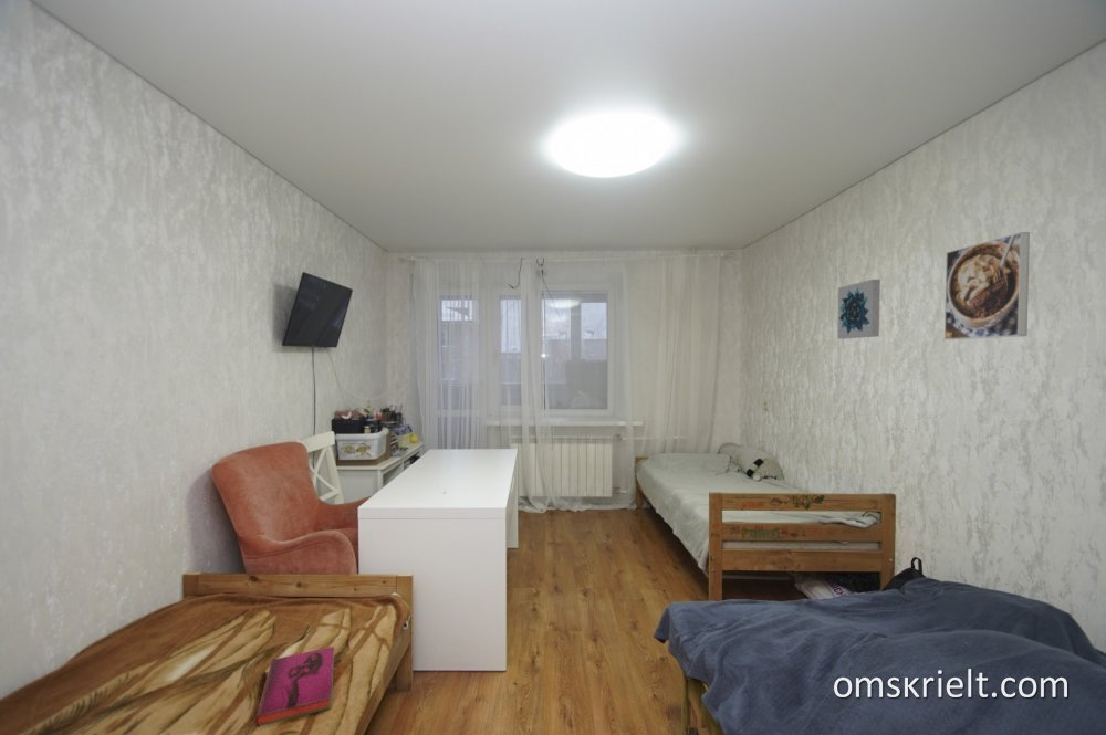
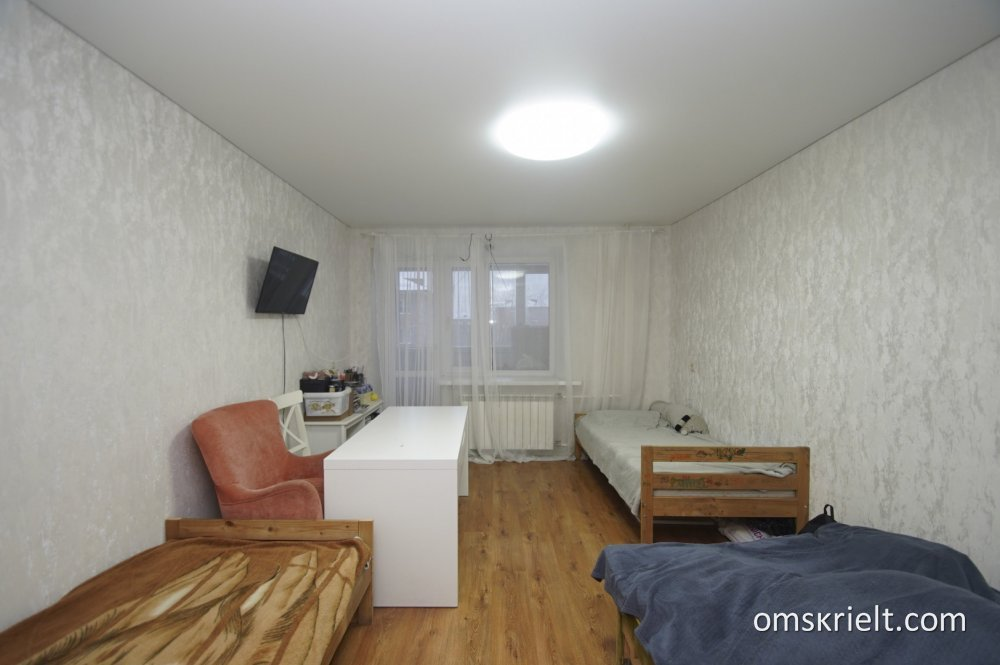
- wall art [836,279,881,339]
- hardback book [254,645,335,728]
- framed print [943,231,1031,340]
